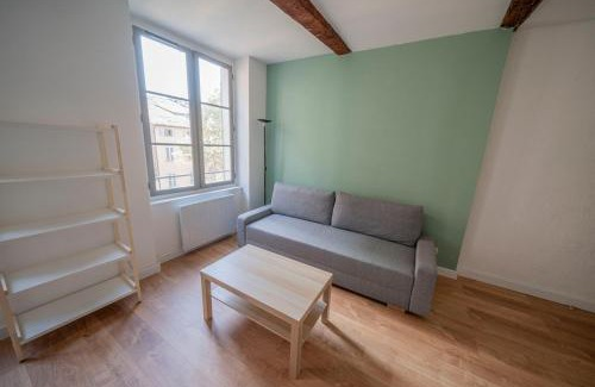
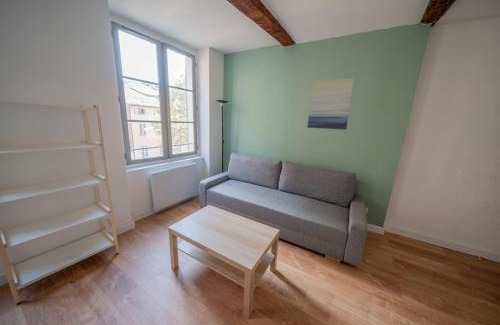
+ wall art [306,77,355,131]
